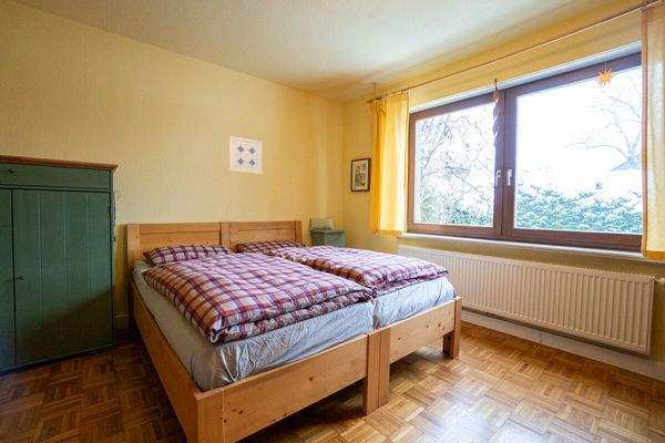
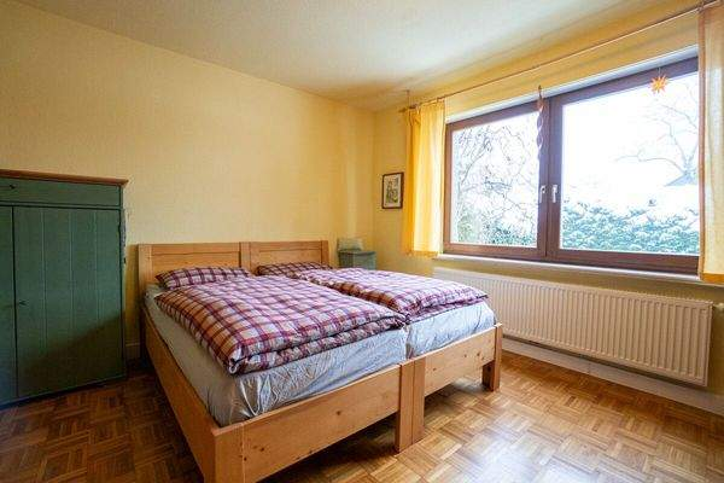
- wall art [228,135,263,175]
